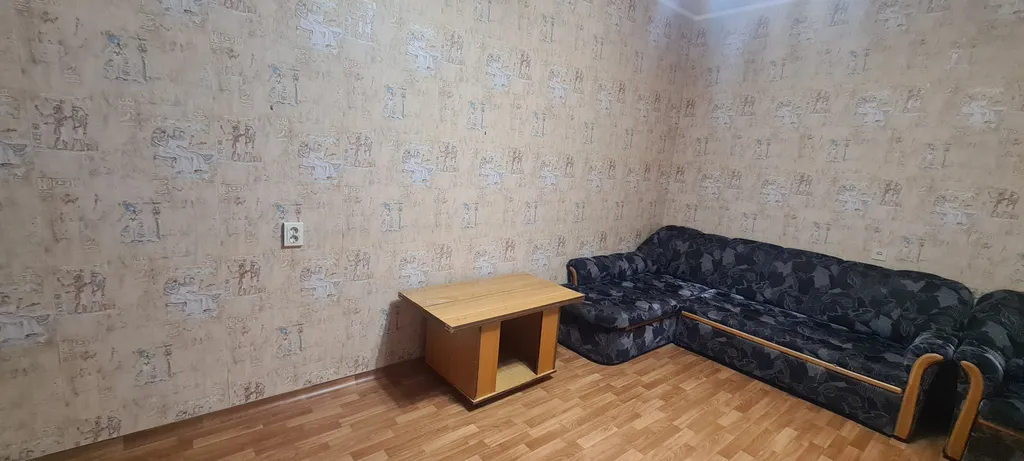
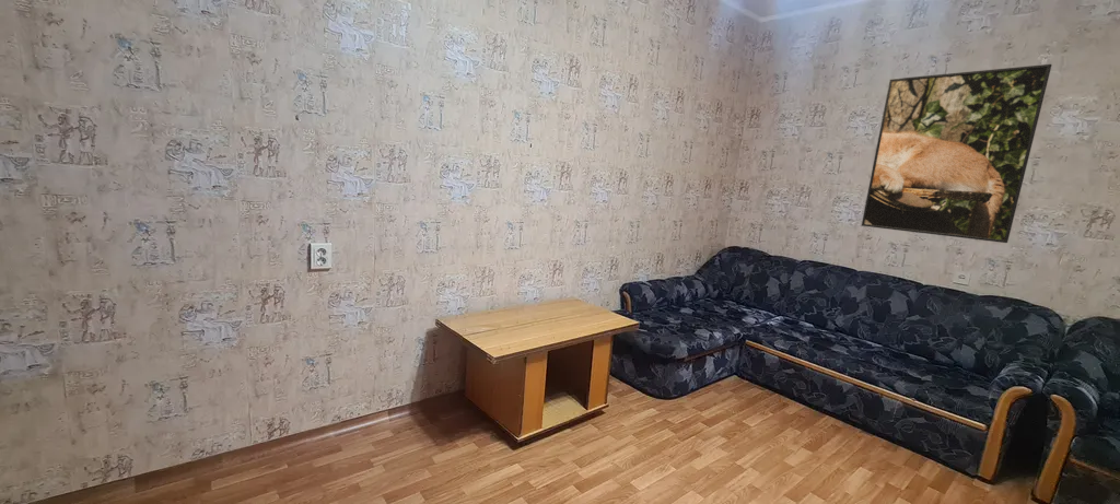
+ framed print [861,63,1053,244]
